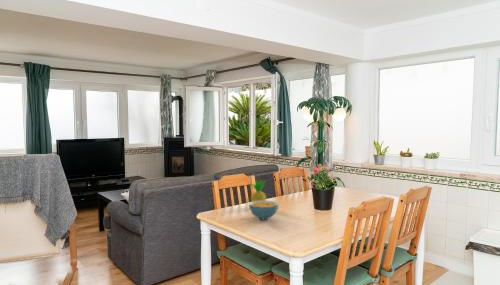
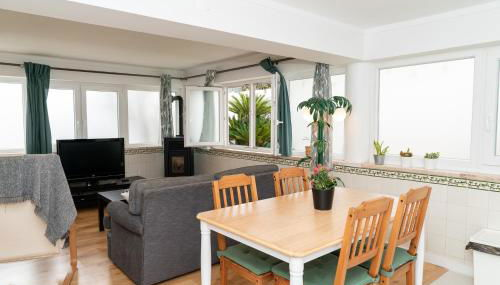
- cereal bowl [248,200,280,220]
- fruit [250,179,268,202]
